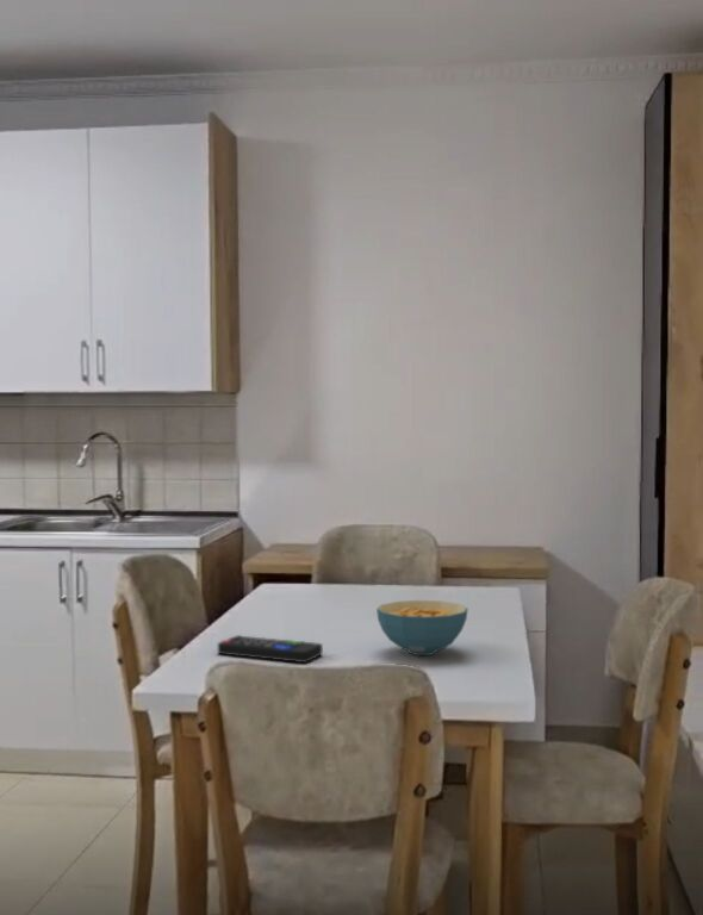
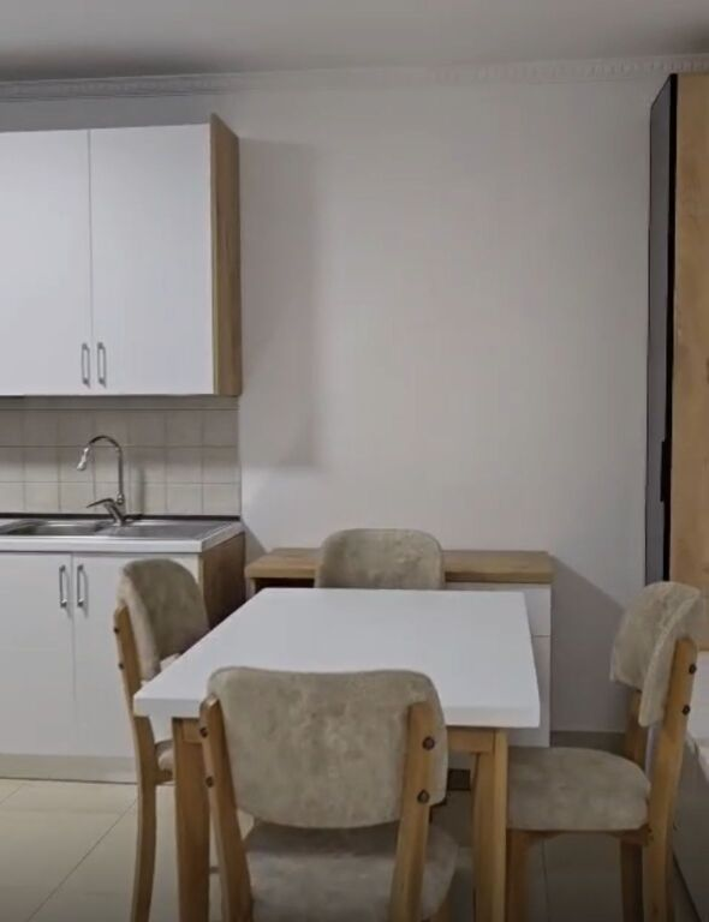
- cereal bowl [375,599,469,656]
- remote control [217,634,324,664]
